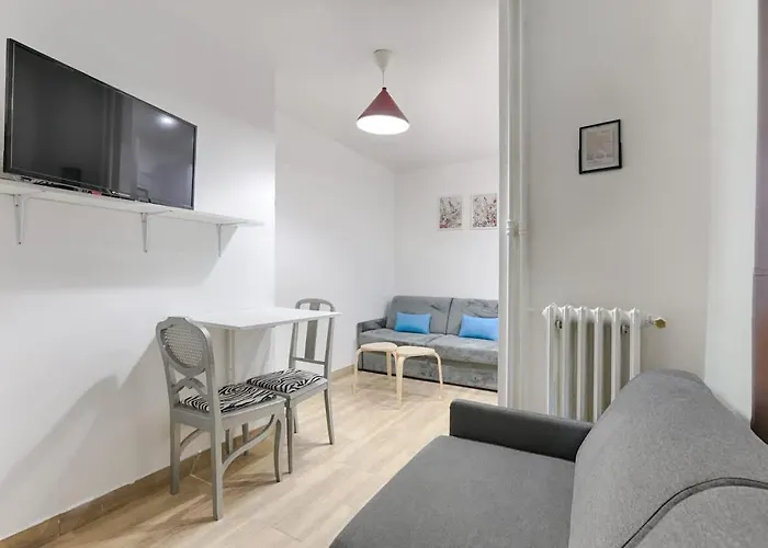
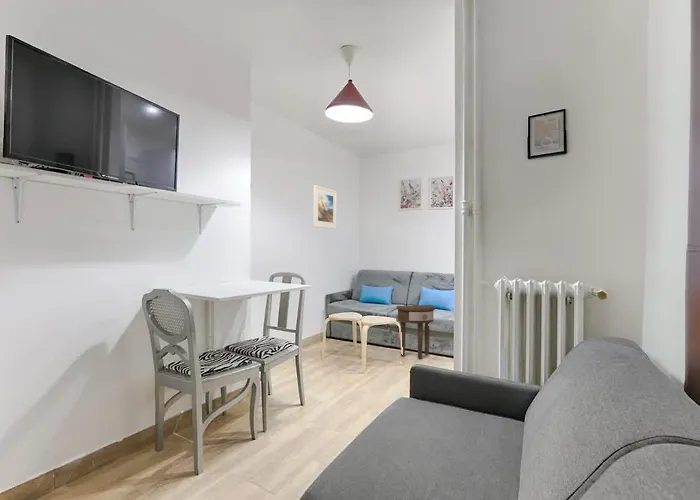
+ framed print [312,184,338,230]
+ side table [395,304,436,360]
